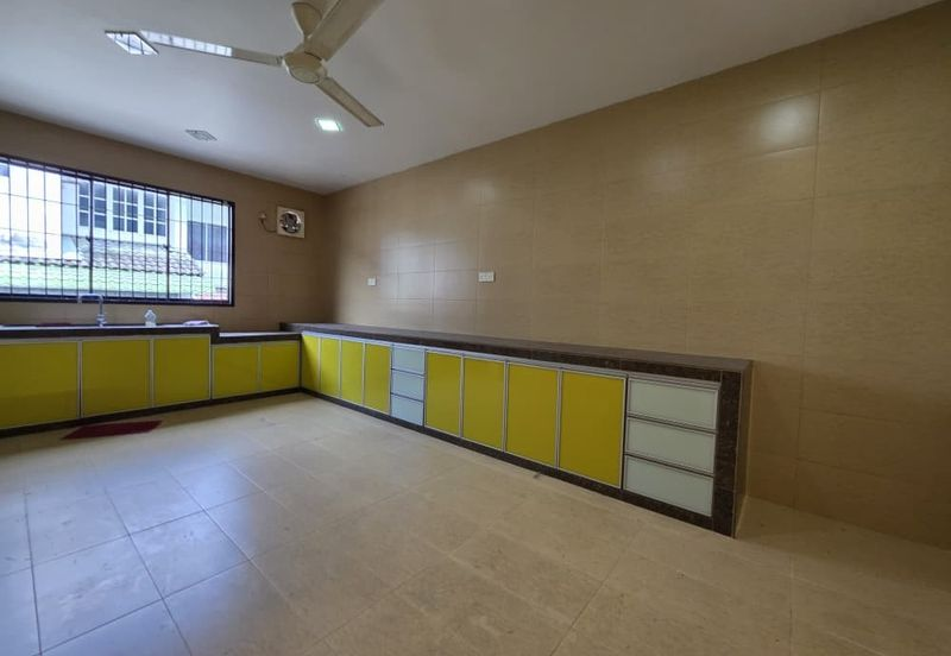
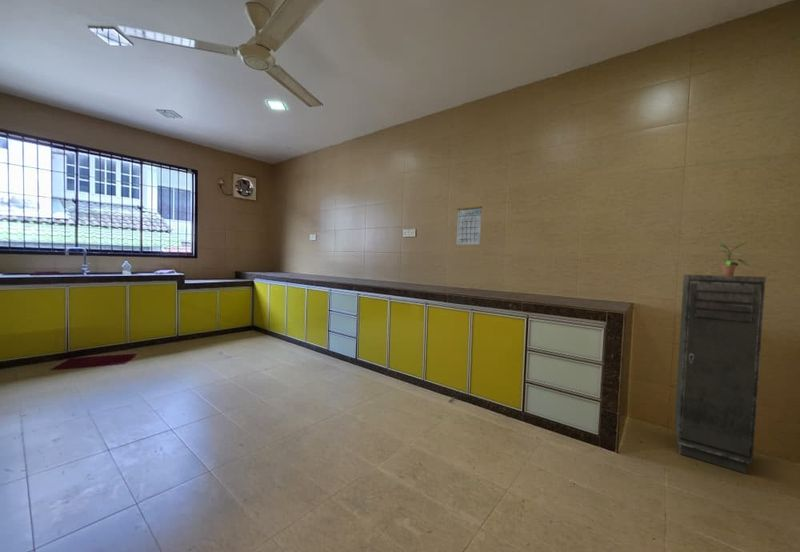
+ calendar [456,201,483,246]
+ potted plant [703,238,750,276]
+ storage cabinet [674,273,767,475]
